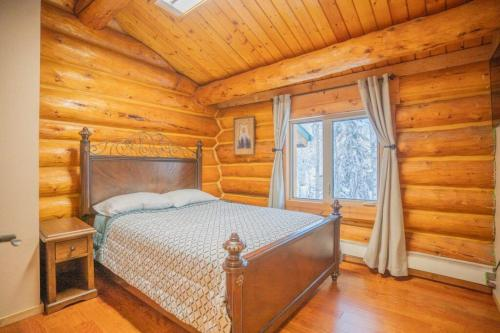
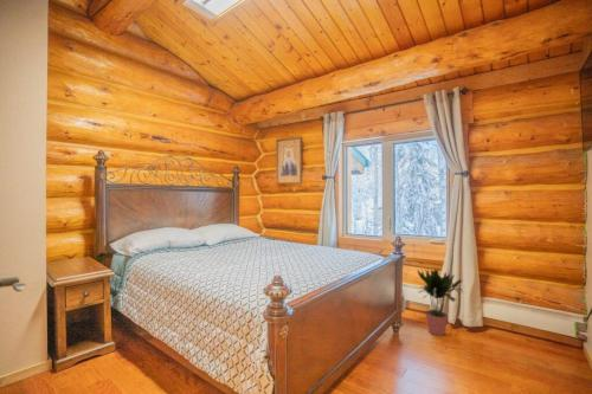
+ potted plant [416,266,464,337]
